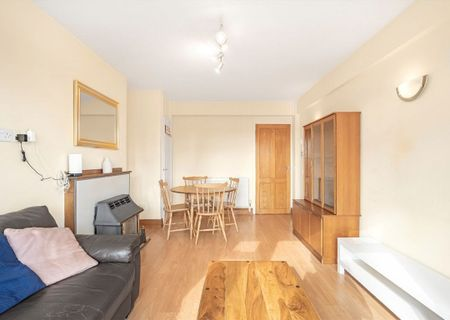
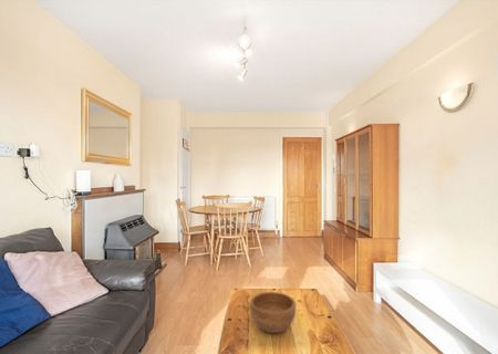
+ bowl [249,291,297,334]
